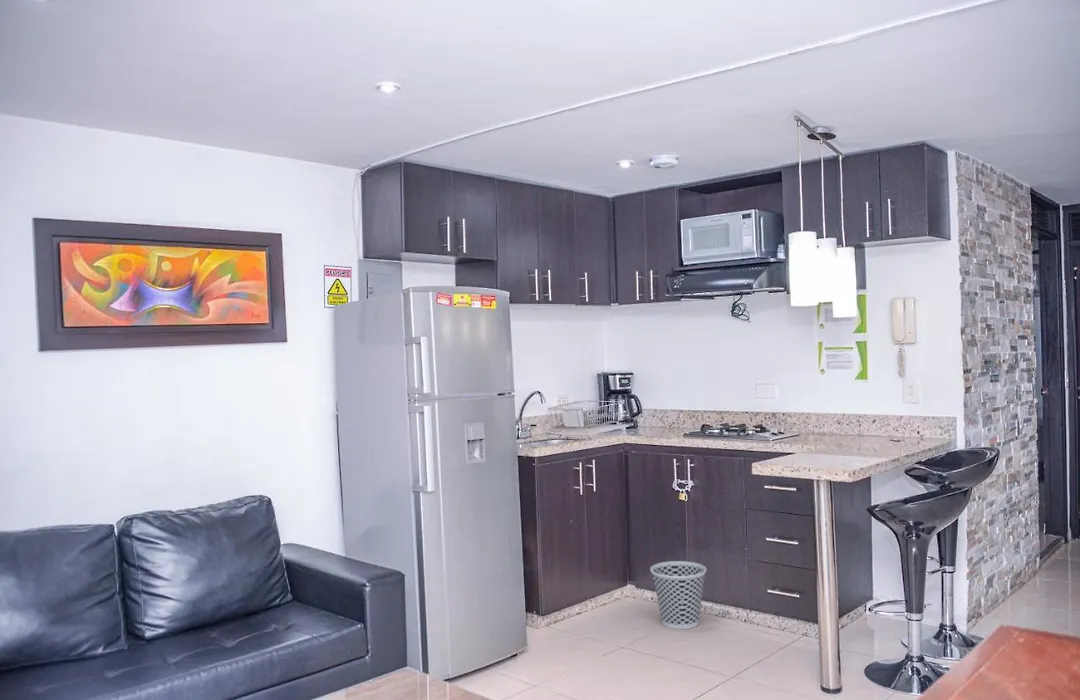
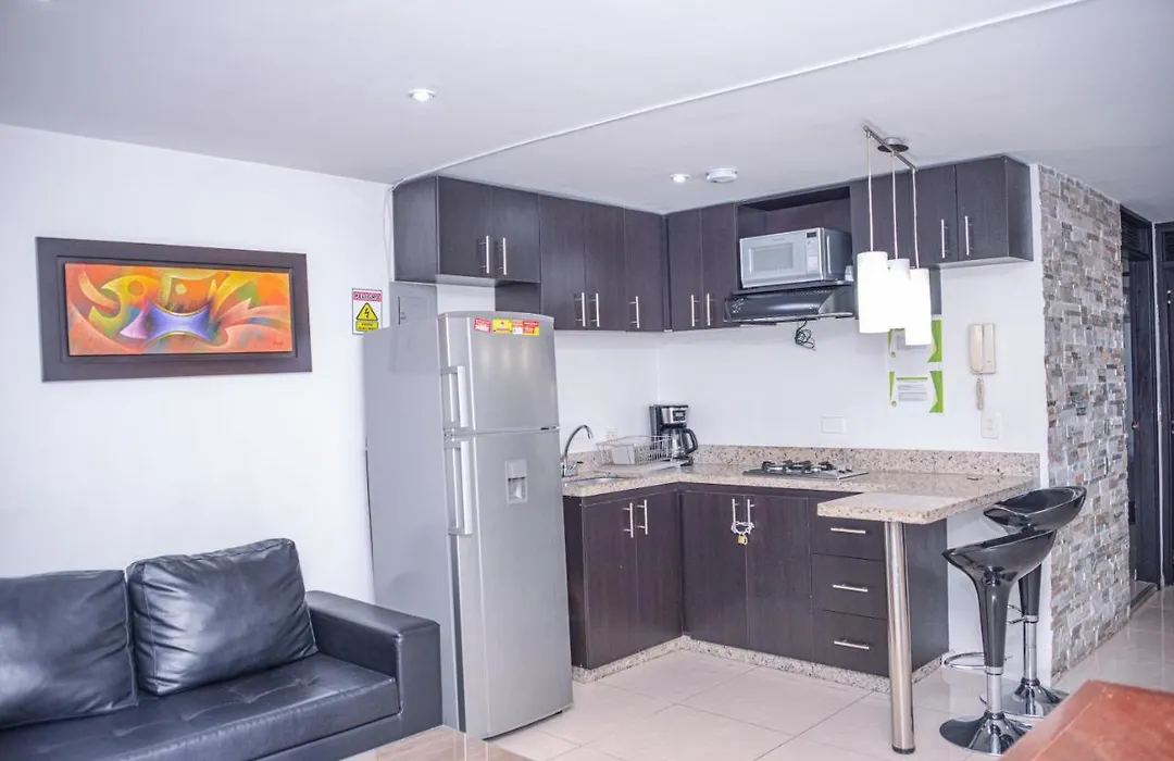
- wastebasket [649,560,707,630]
